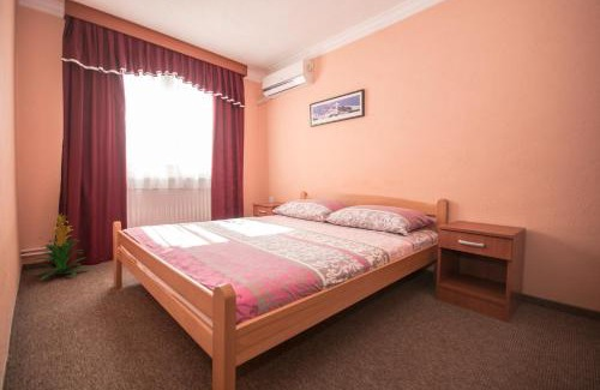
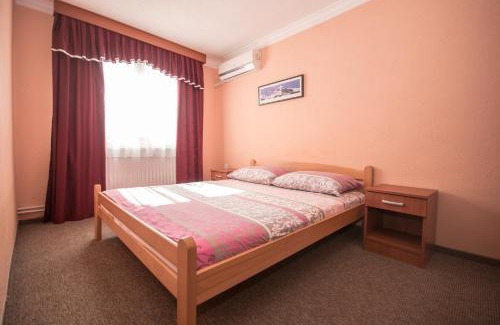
- indoor plant [31,214,91,281]
